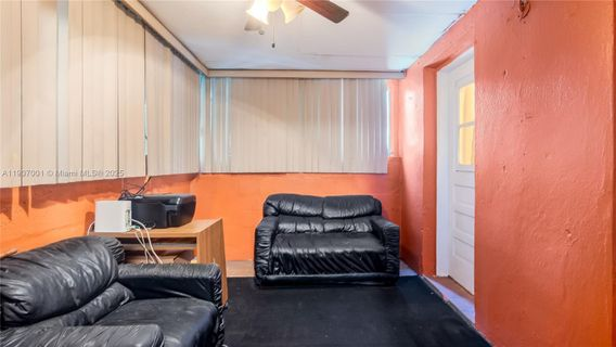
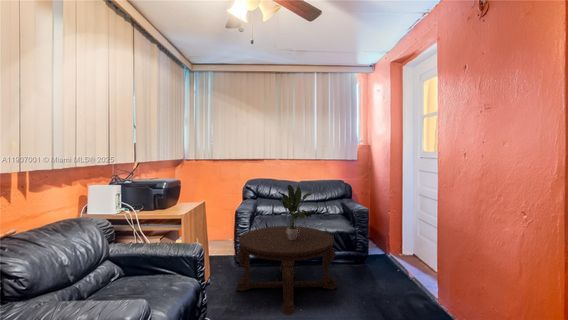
+ coffee table [235,225,338,316]
+ potted plant [276,184,314,240]
